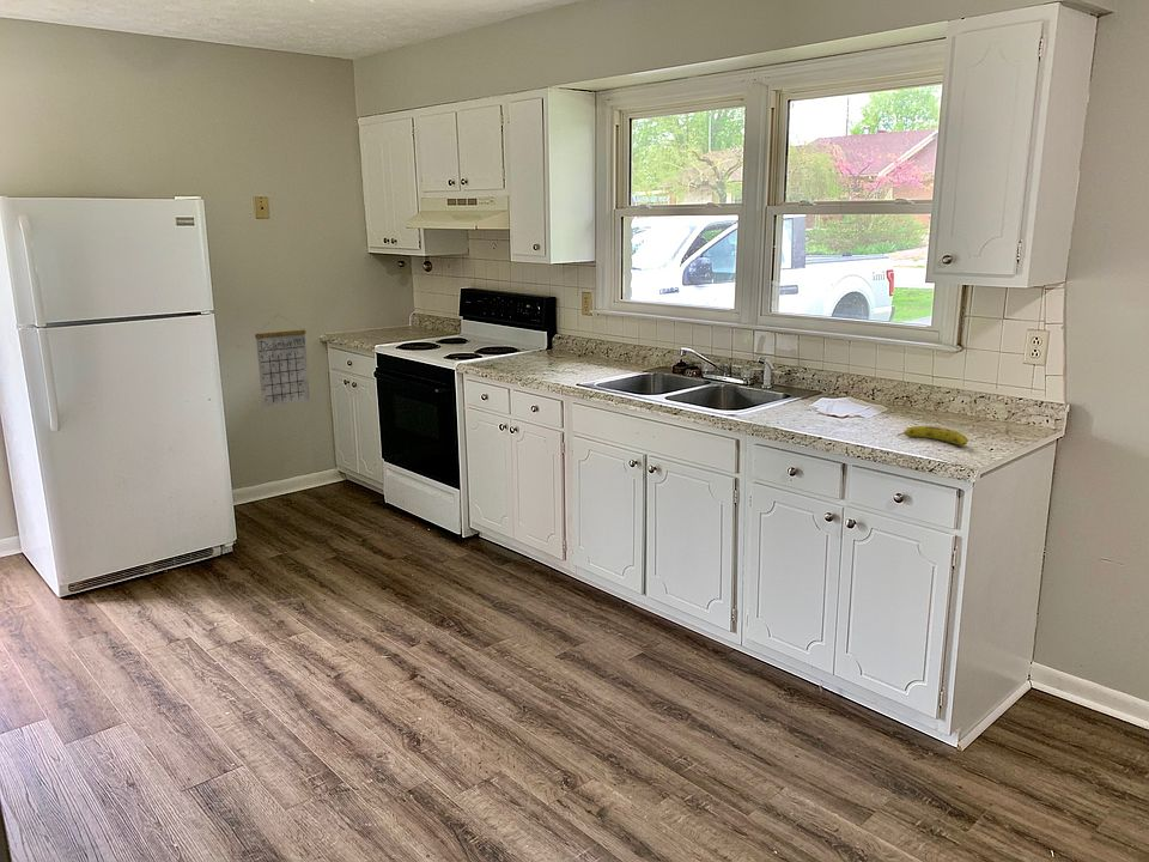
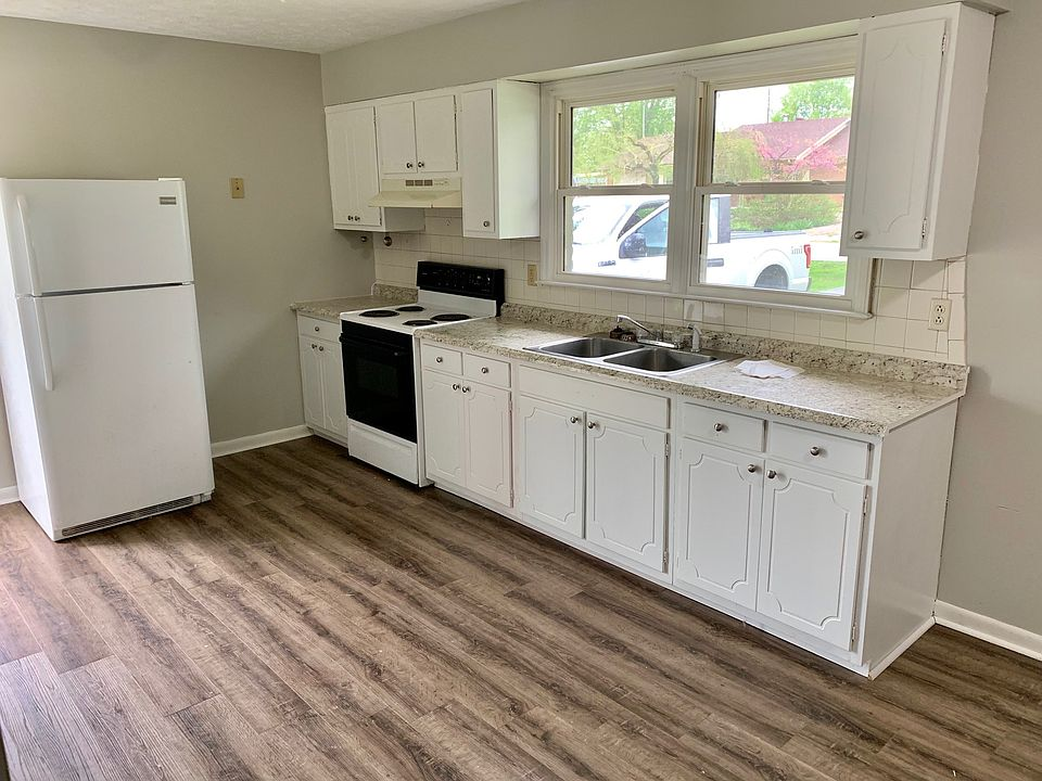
- fruit [896,425,969,447]
- calendar [254,314,311,408]
